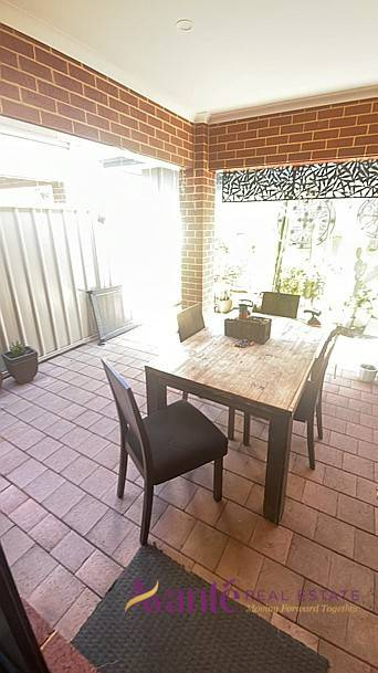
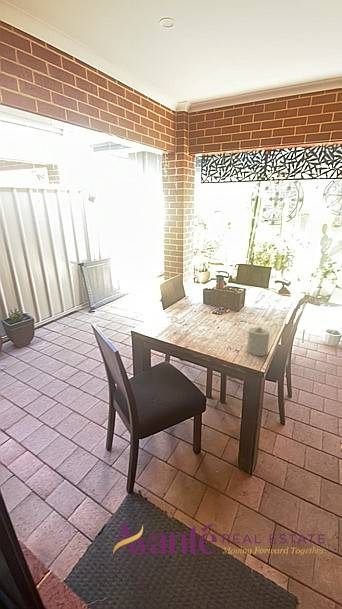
+ candle [245,326,270,357]
